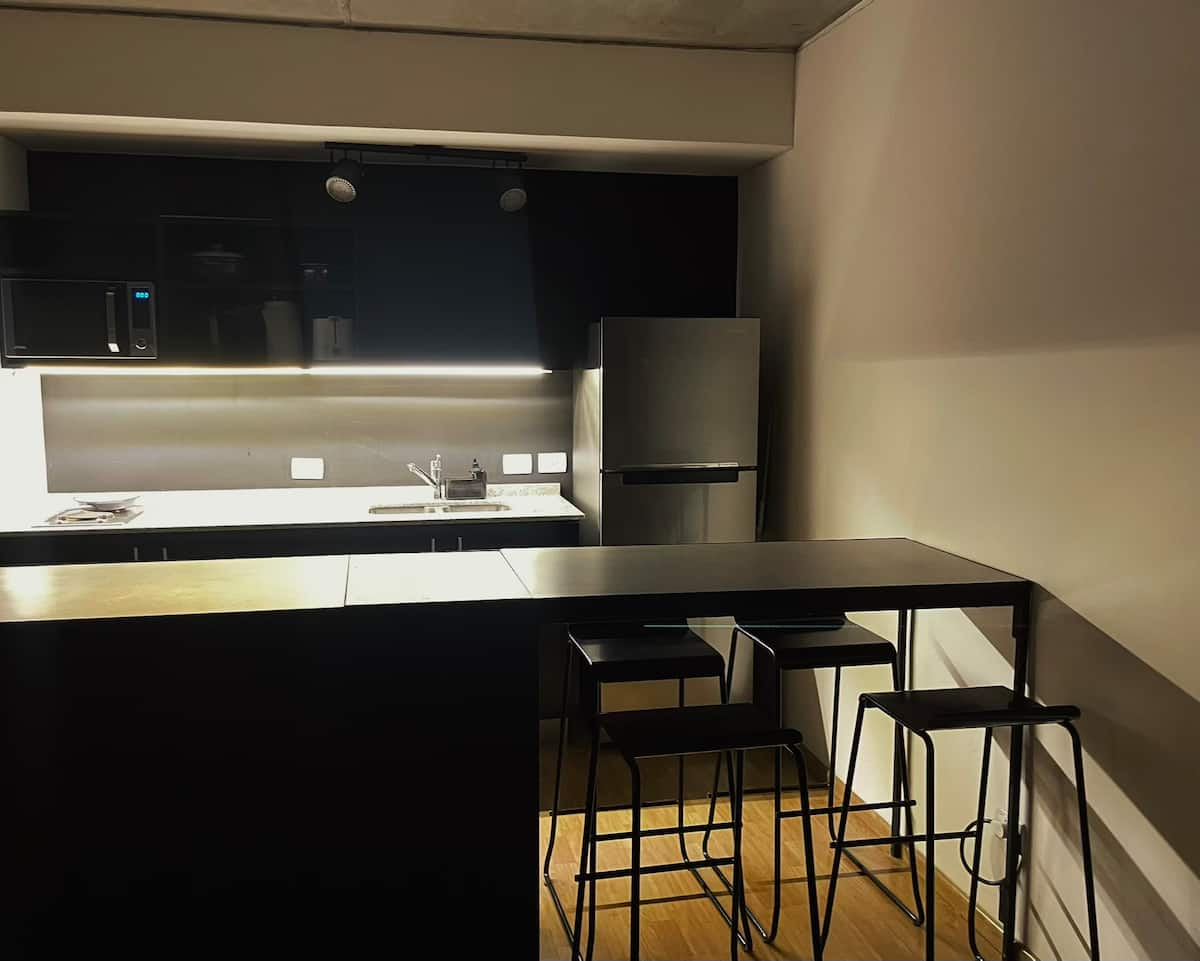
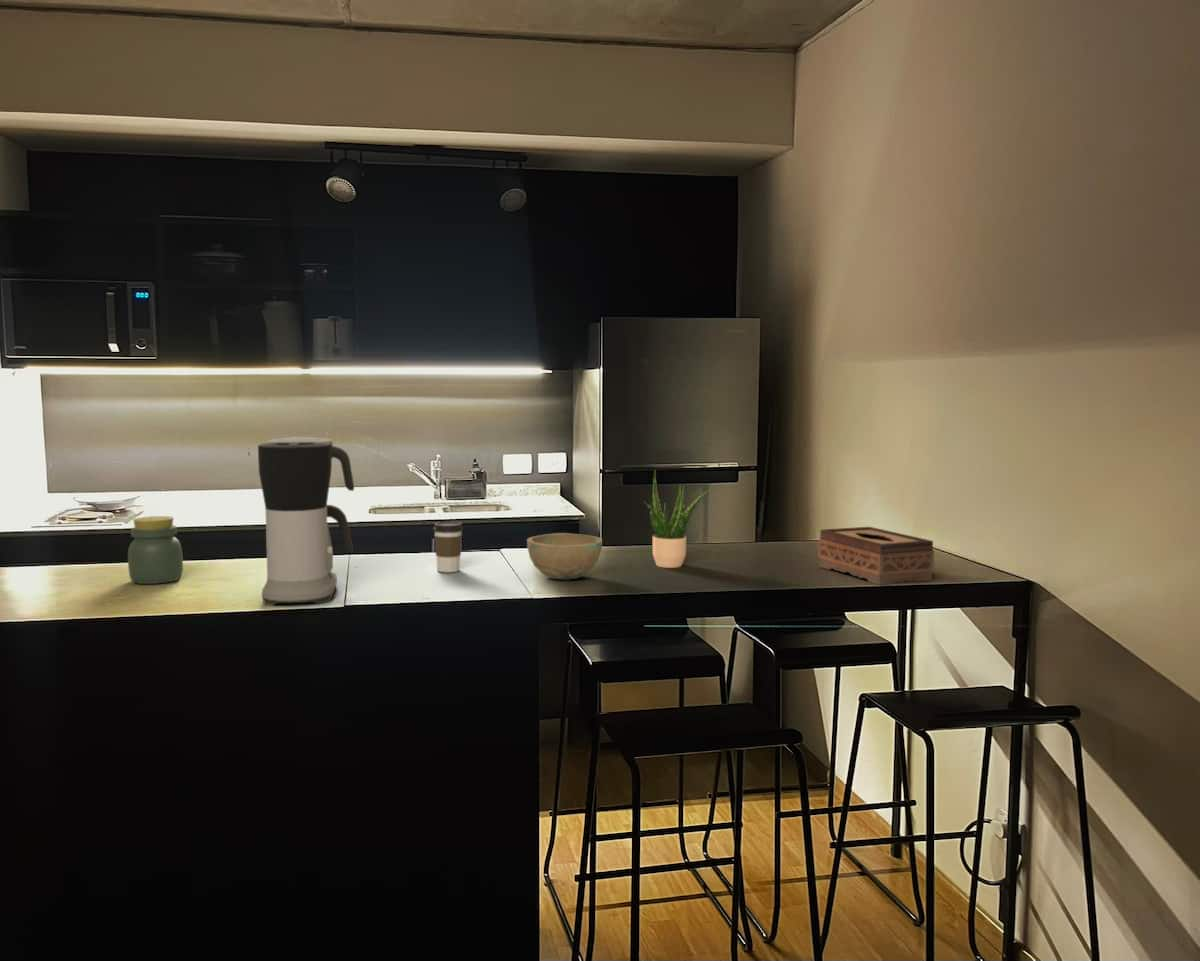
+ bowl [526,532,603,581]
+ coffee maker [257,436,355,607]
+ jar [127,515,184,585]
+ tissue box [817,526,935,586]
+ coffee cup [432,521,464,573]
+ potted plant [642,470,710,569]
